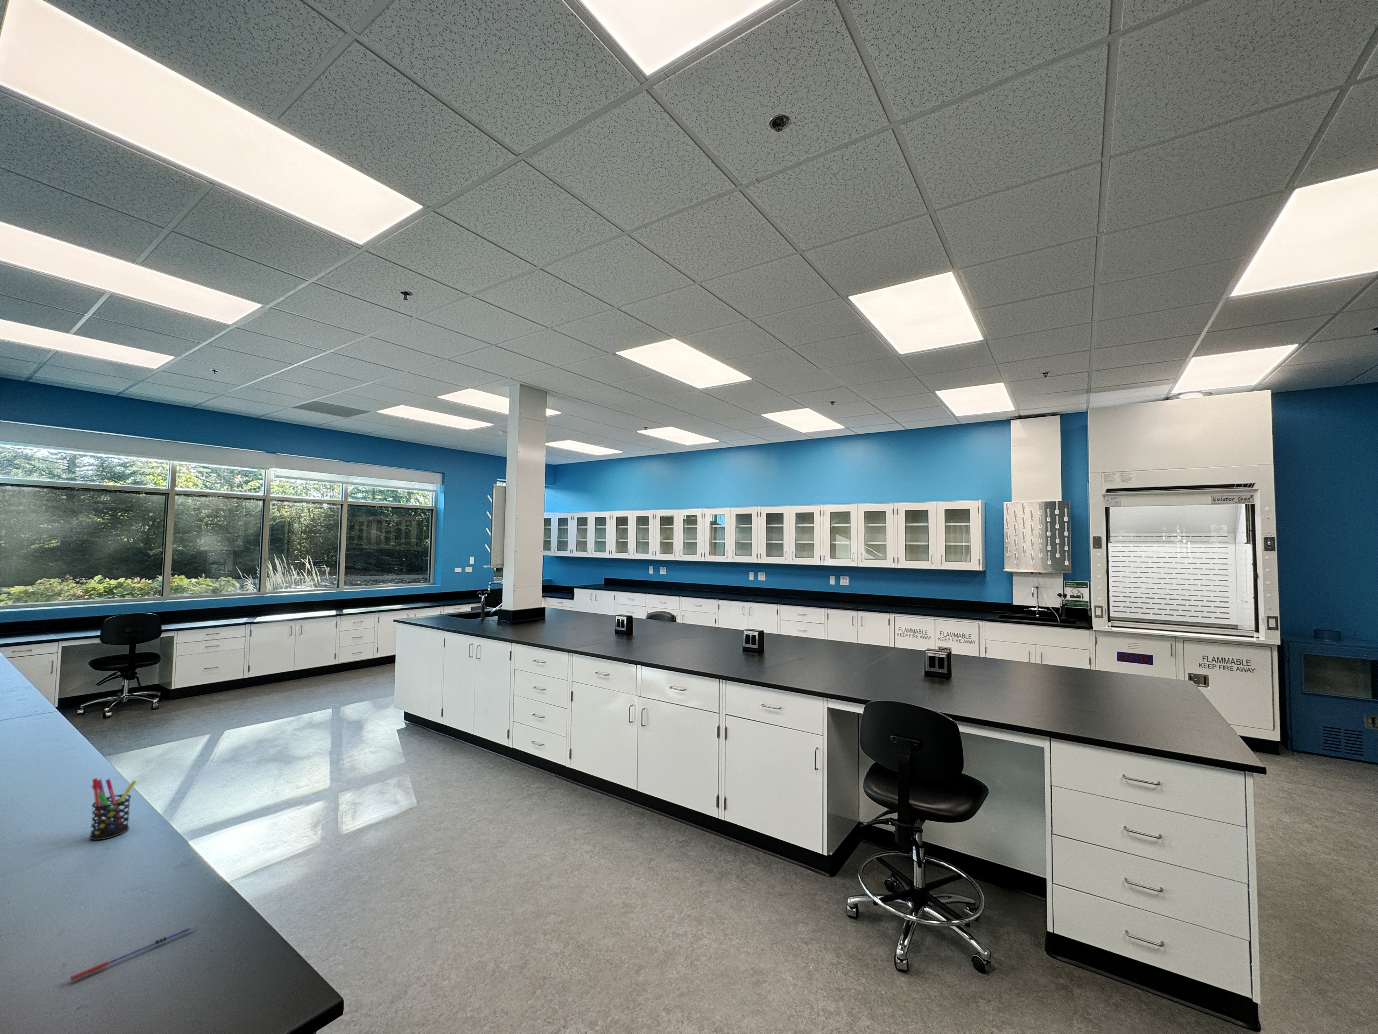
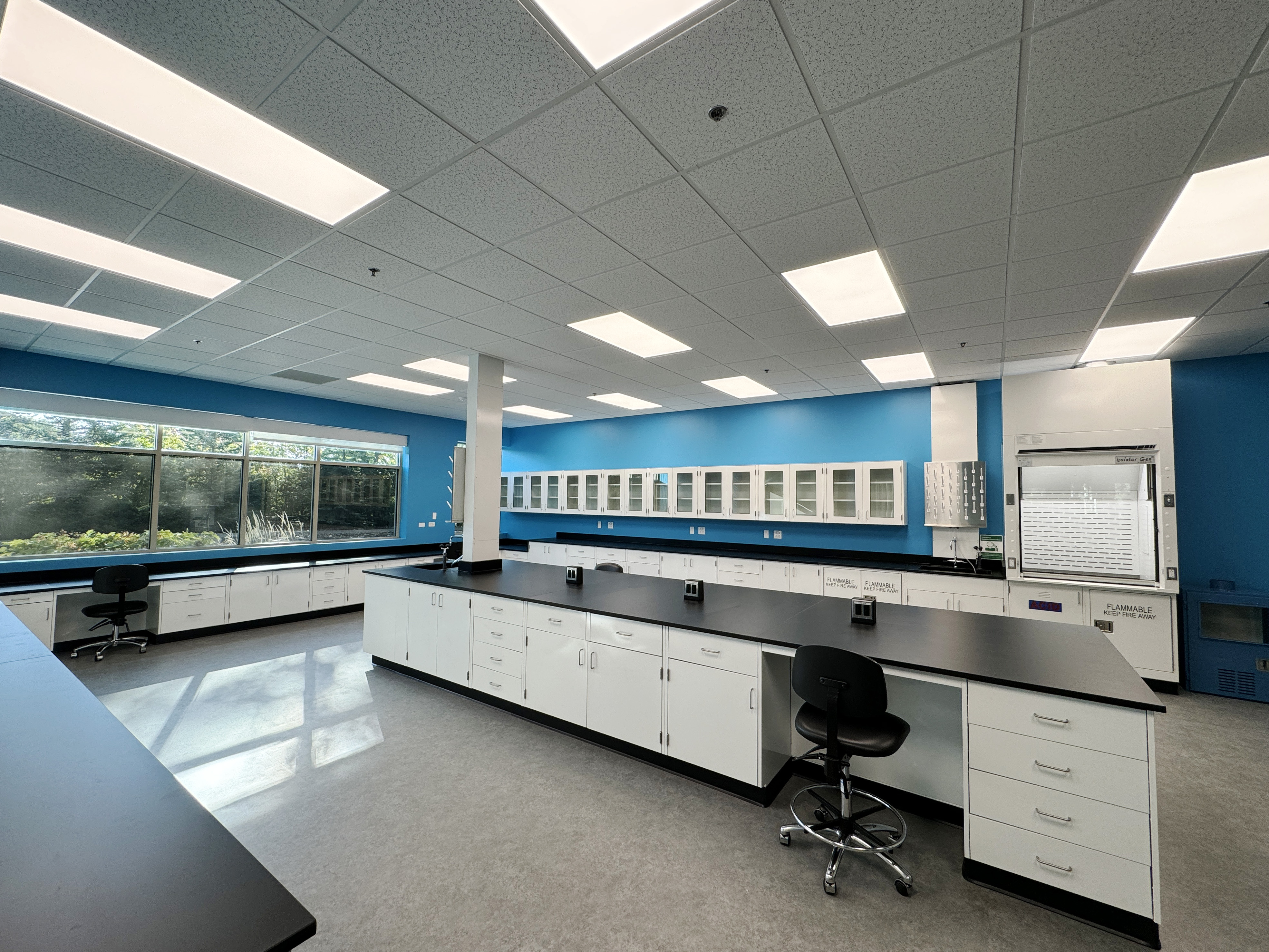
- pen [69,925,197,981]
- pen holder [89,778,138,841]
